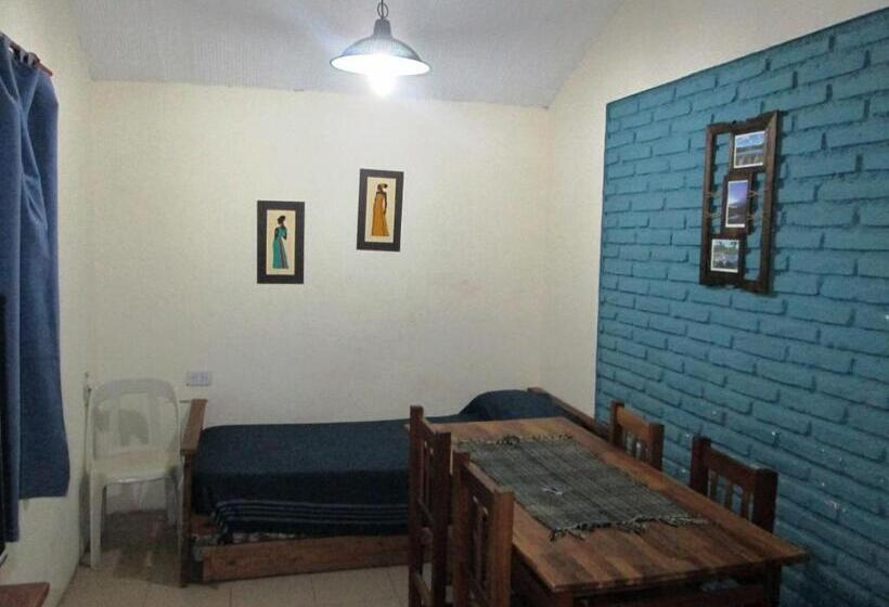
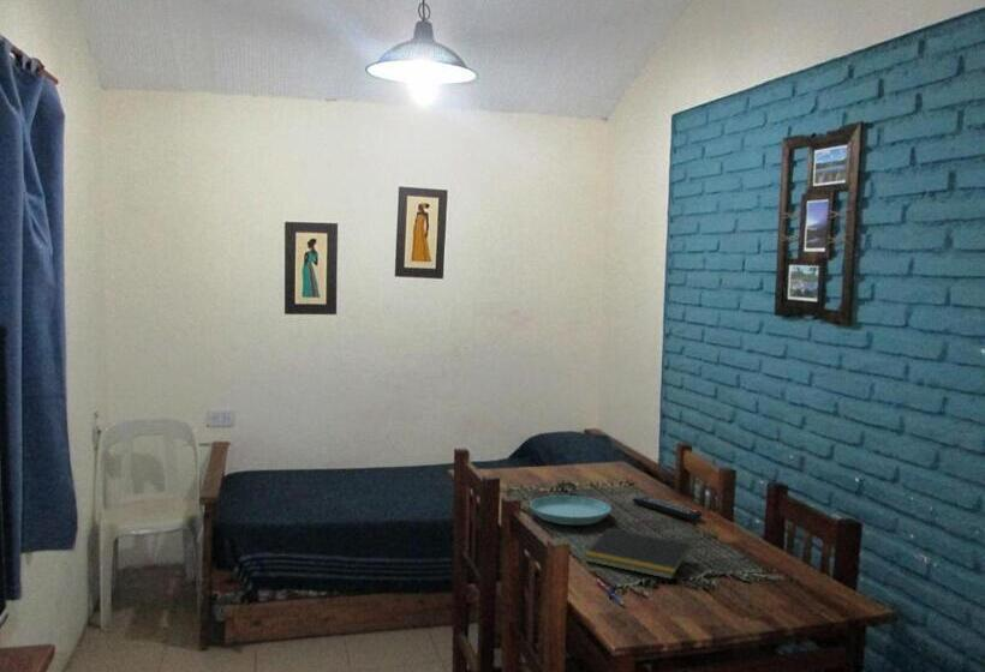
+ notepad [583,527,692,581]
+ saucer [529,494,613,526]
+ pen [593,577,627,606]
+ remote control [632,494,703,522]
